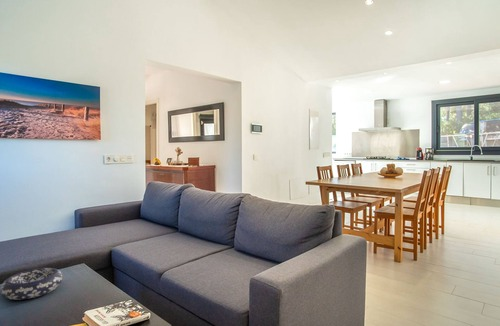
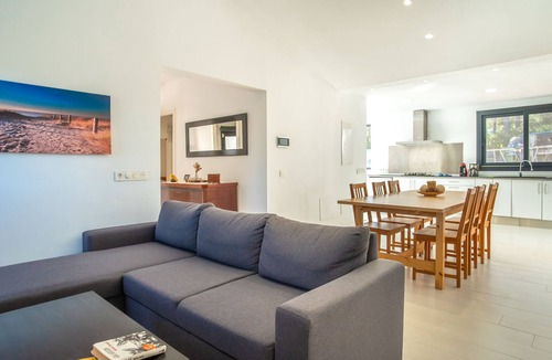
- decorative bowl [0,267,64,301]
